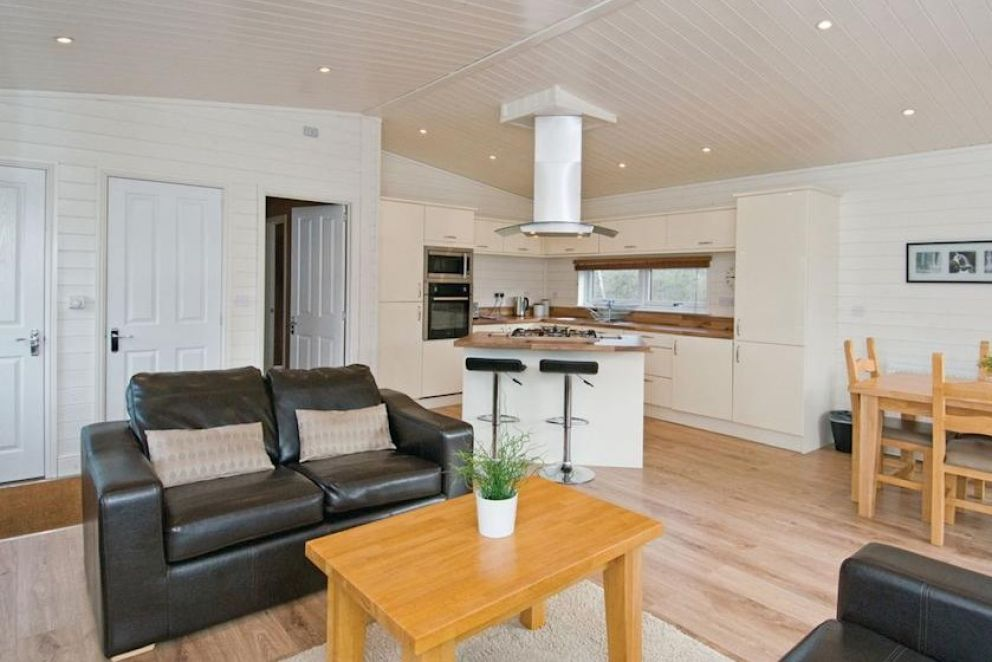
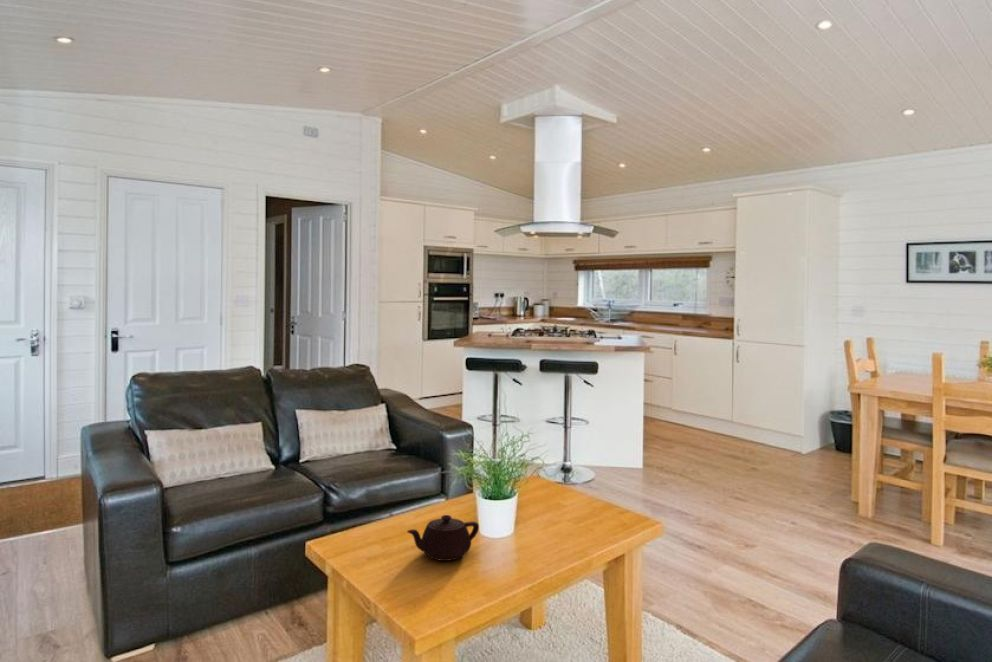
+ teapot [406,514,480,562]
